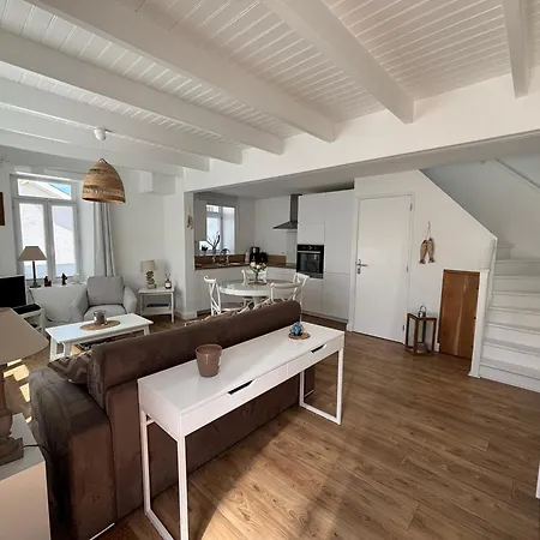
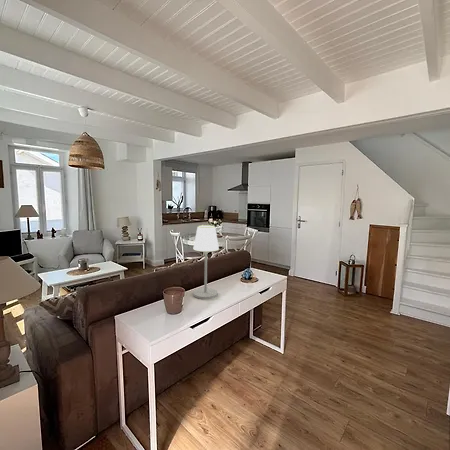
+ table lamp [192,224,220,300]
